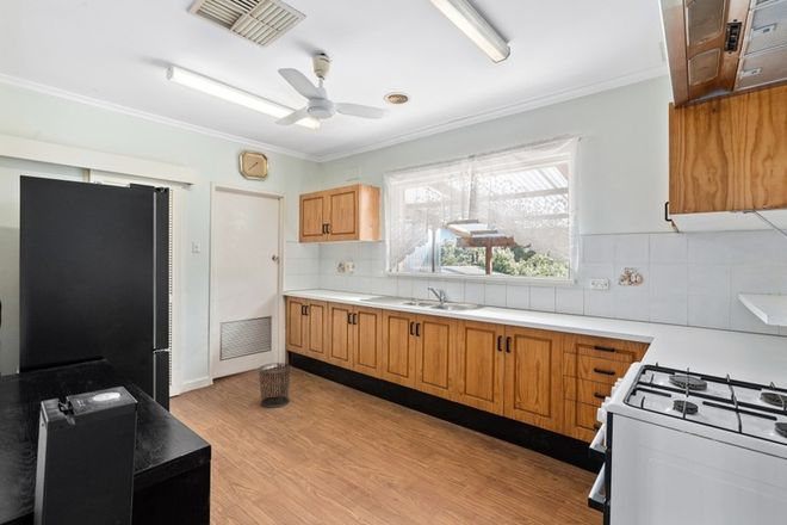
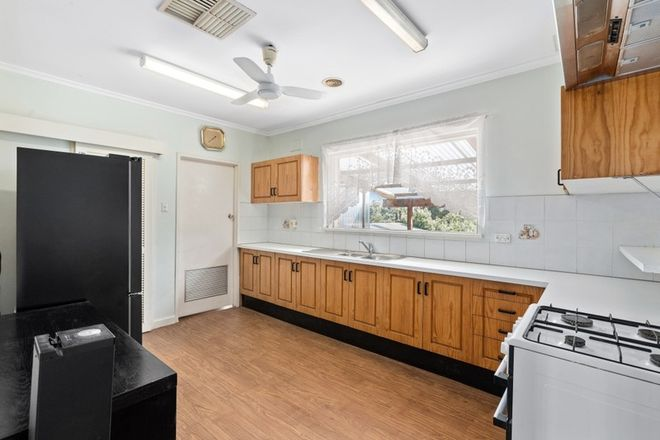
- waste bin [256,362,293,409]
